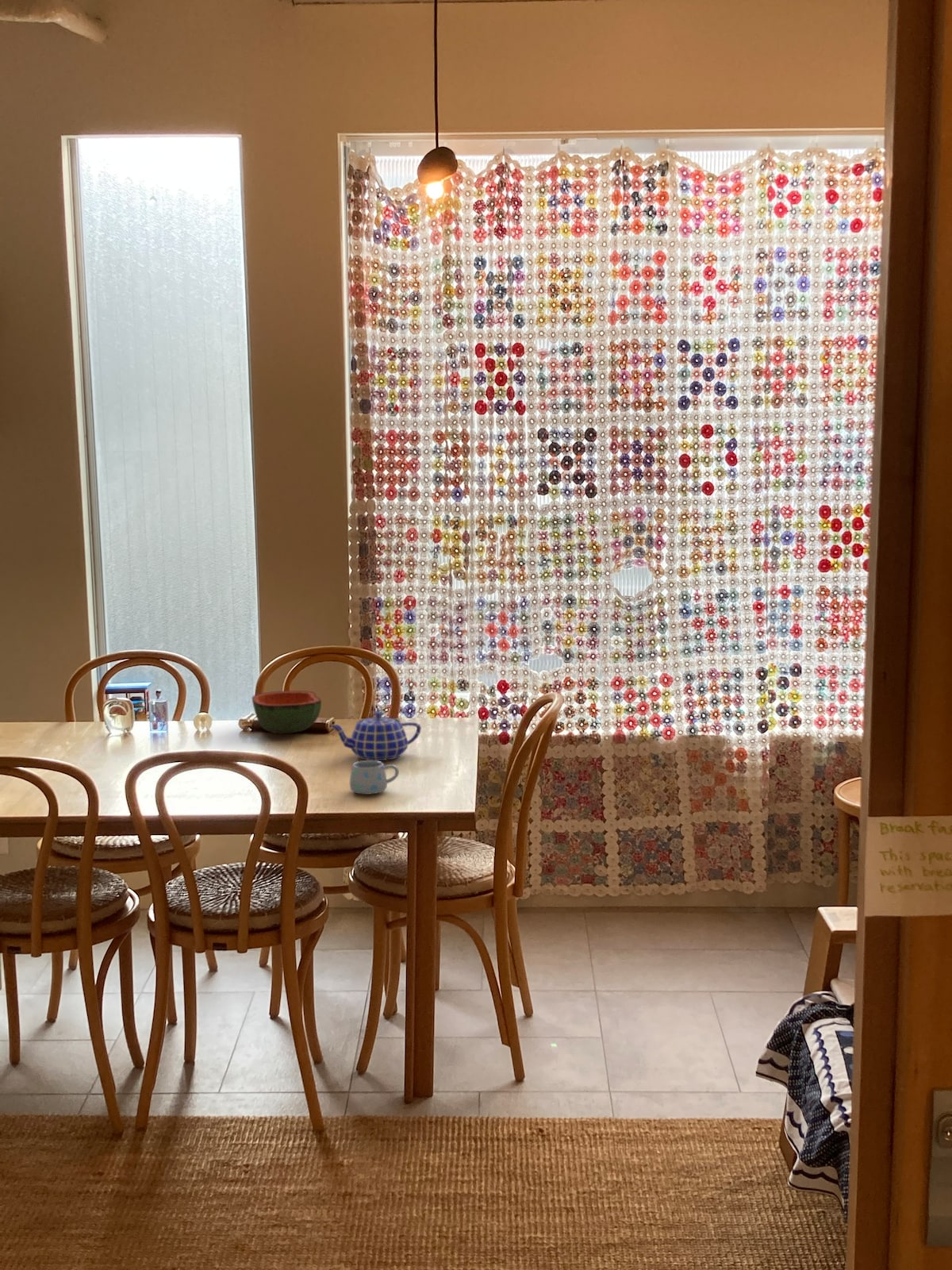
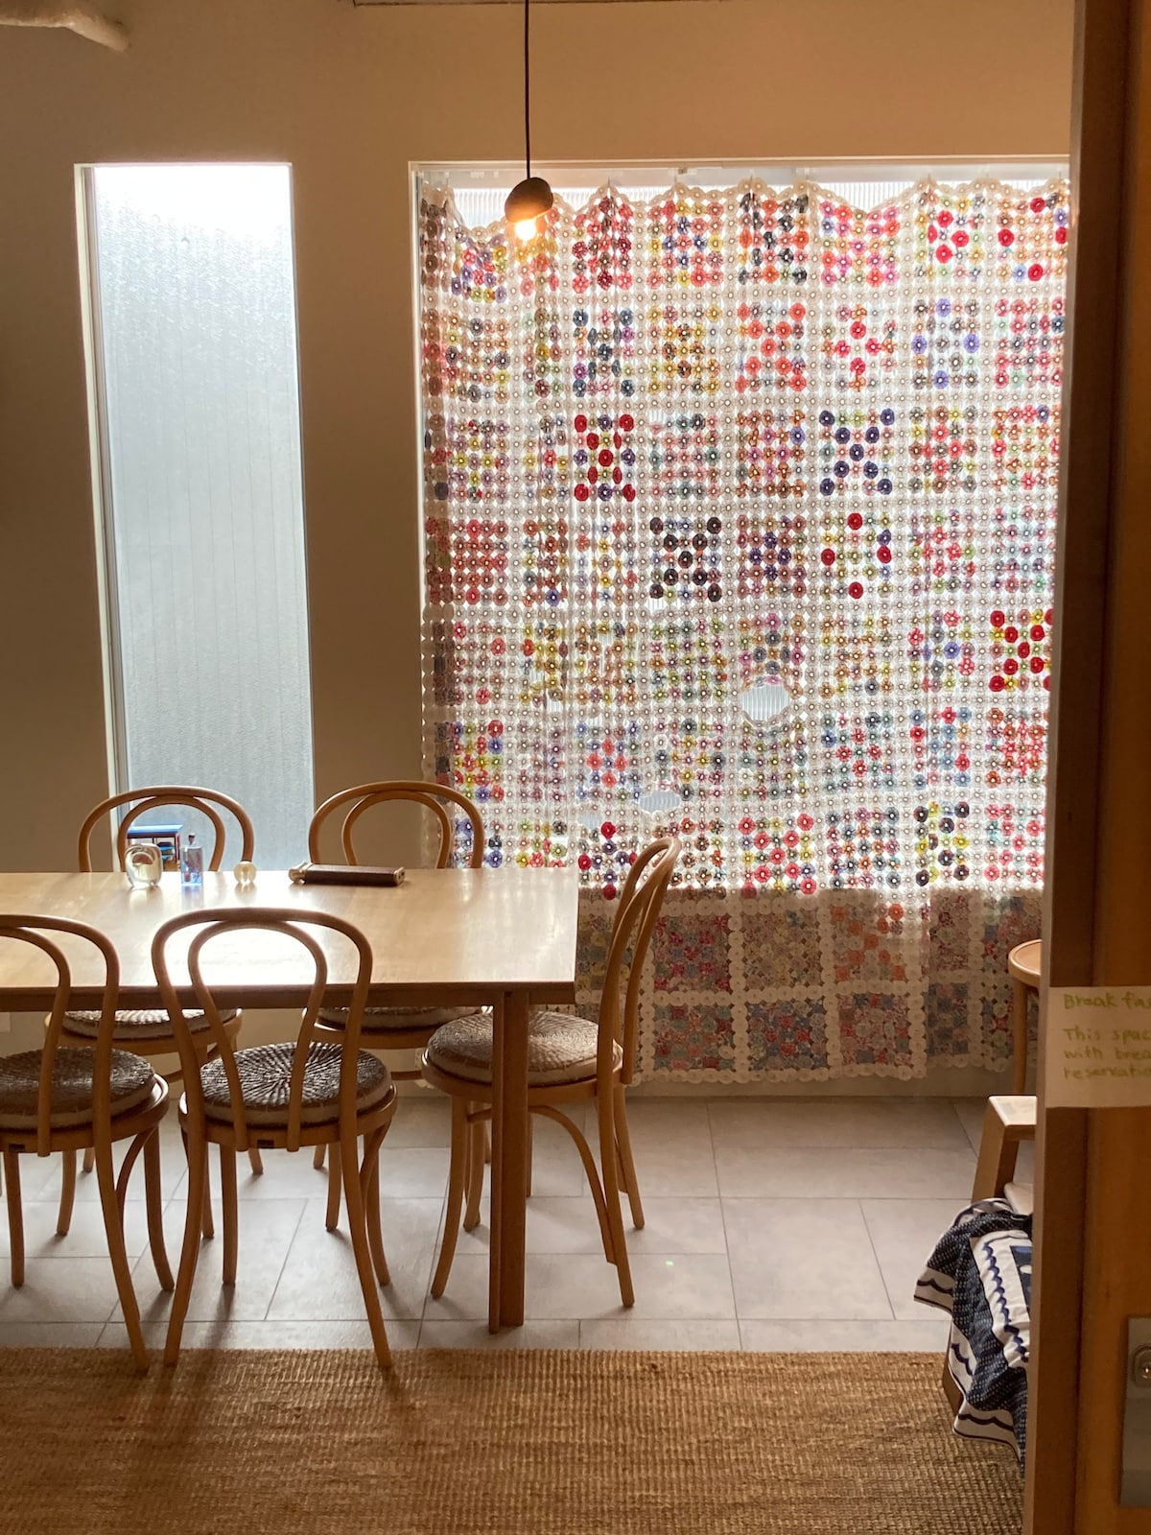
- teapot [329,710,422,761]
- bowl [251,690,322,734]
- mug [349,760,400,795]
